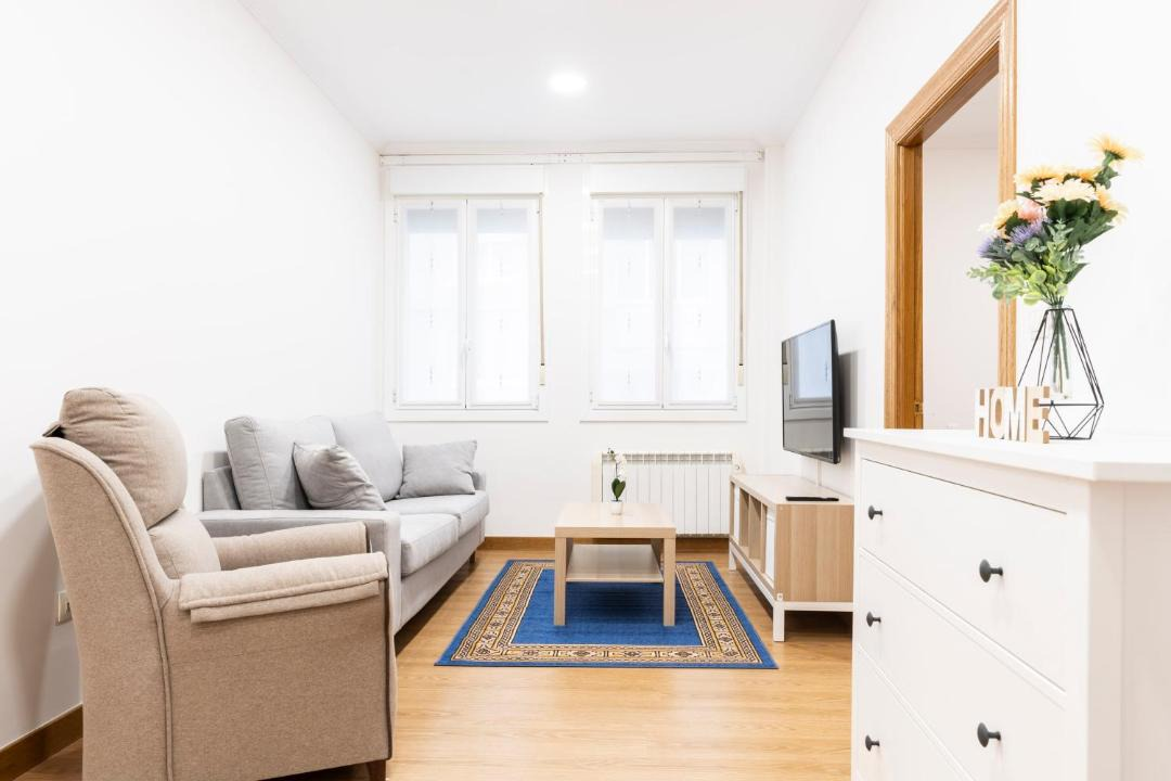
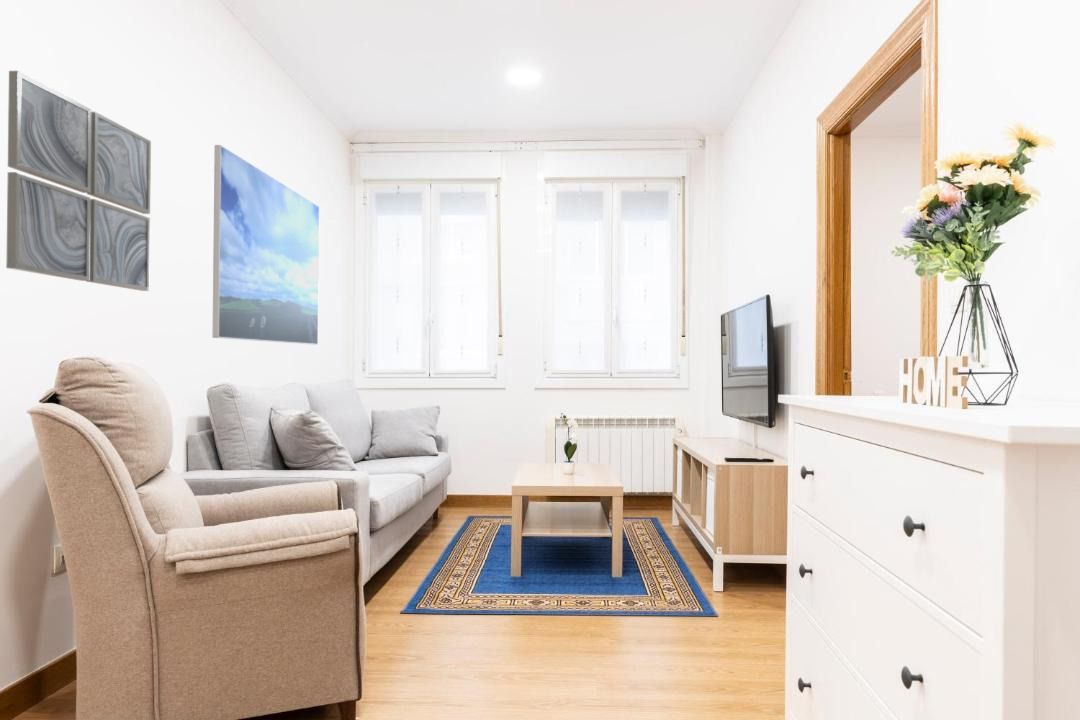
+ wall art [5,70,152,292]
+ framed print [211,144,320,346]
